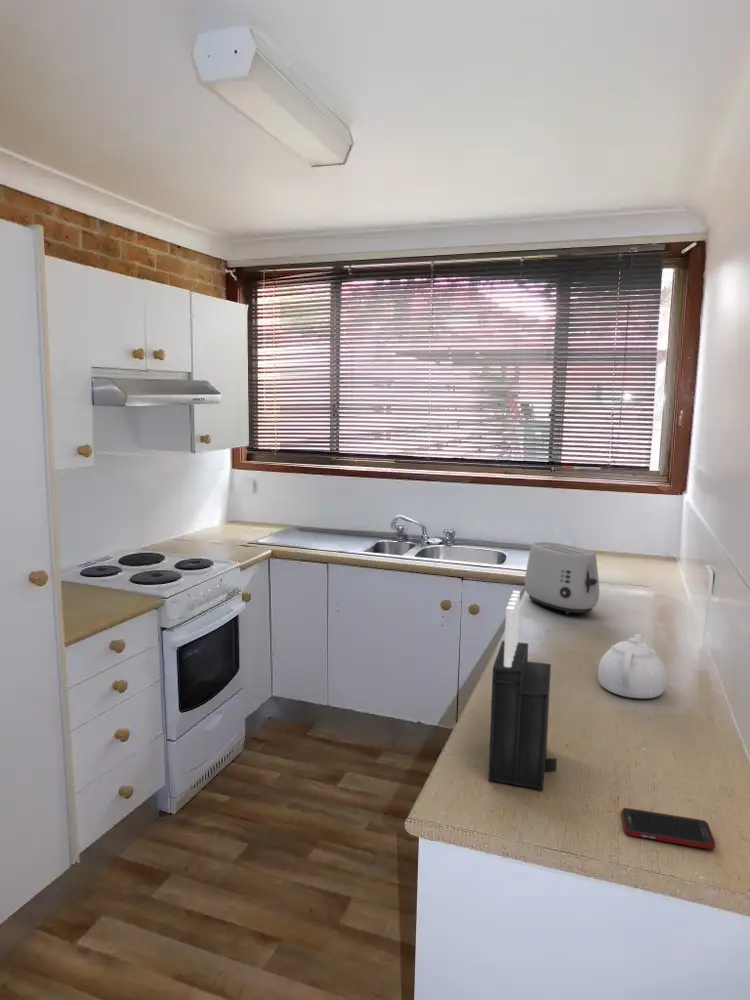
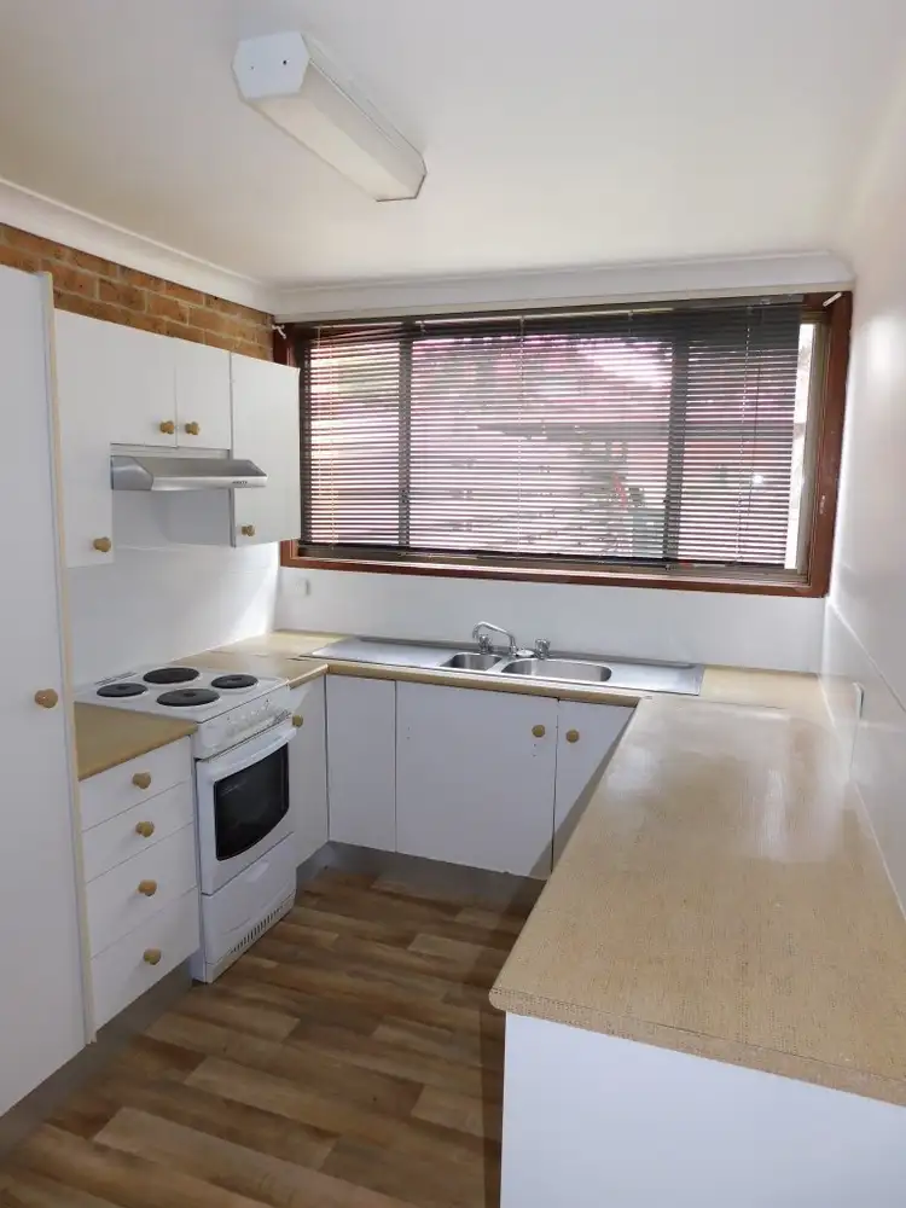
- toaster [524,541,600,615]
- knife block [487,590,558,791]
- teapot [597,633,668,699]
- cell phone [621,807,716,850]
